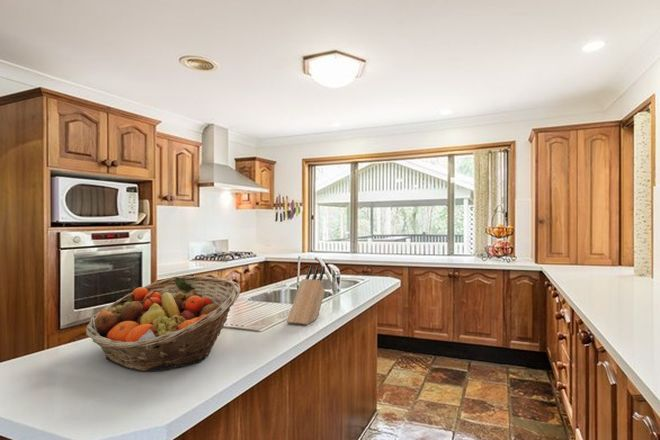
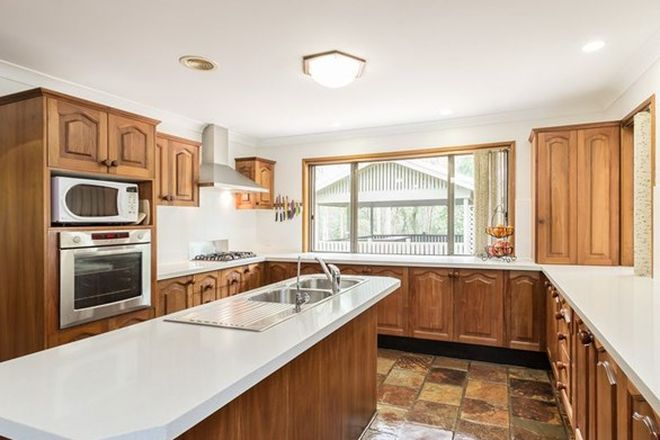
- fruit basket [85,275,241,372]
- knife block [286,265,326,326]
